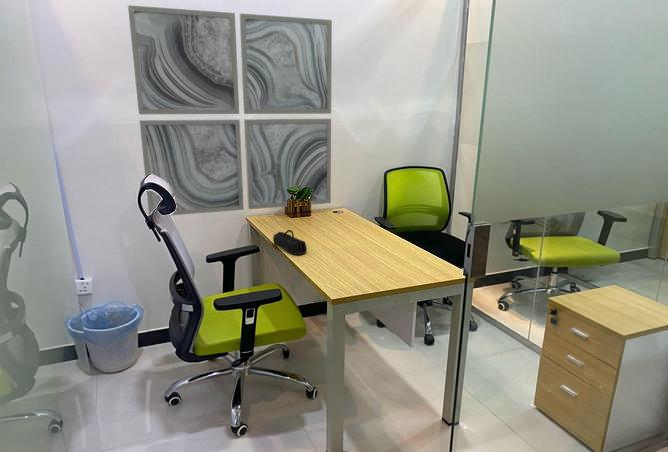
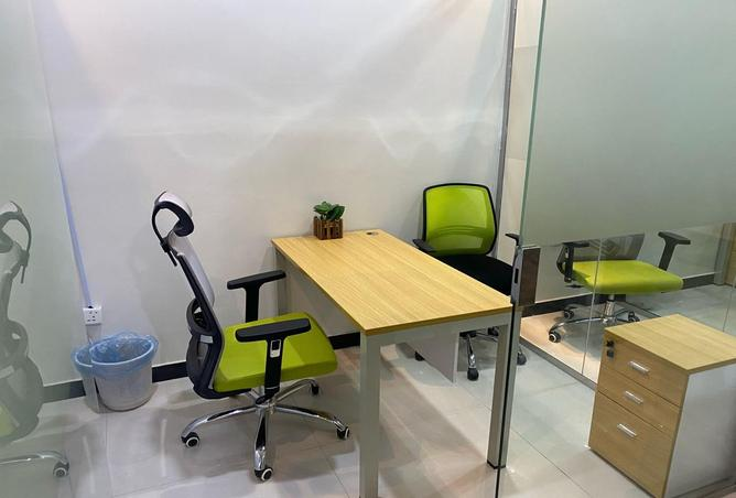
- wall art [127,4,333,216]
- pencil case [272,229,308,256]
